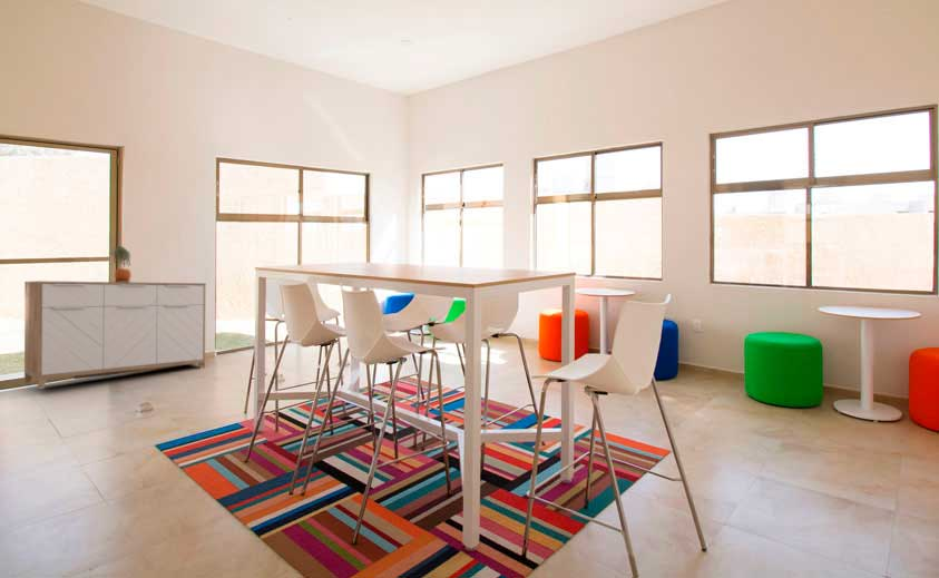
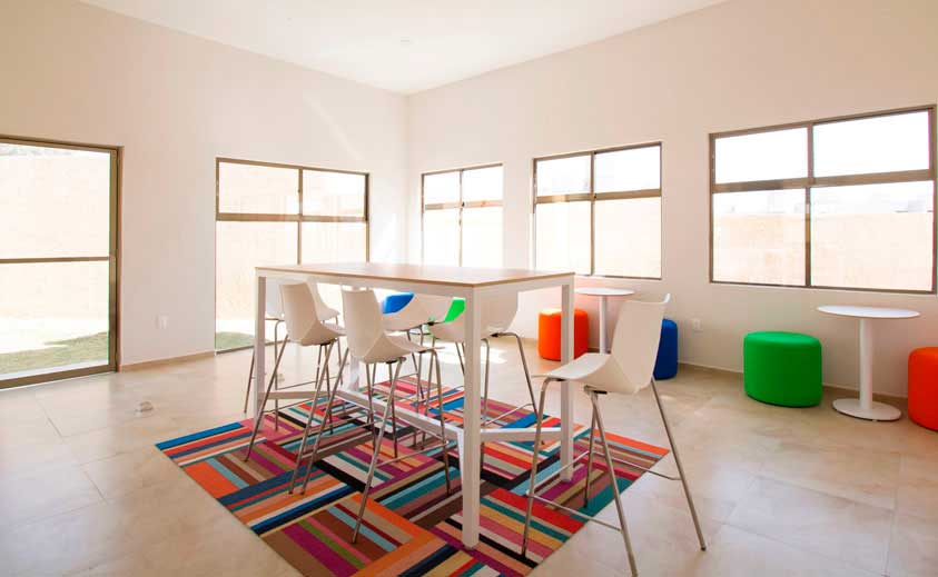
- sideboard [23,280,207,390]
- potted plant [111,245,133,283]
